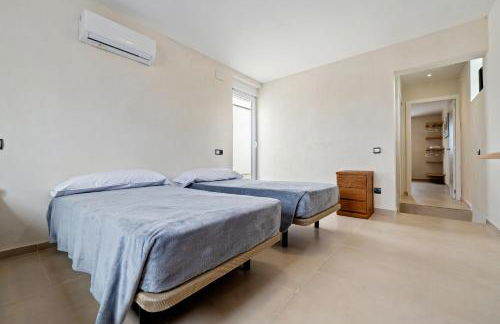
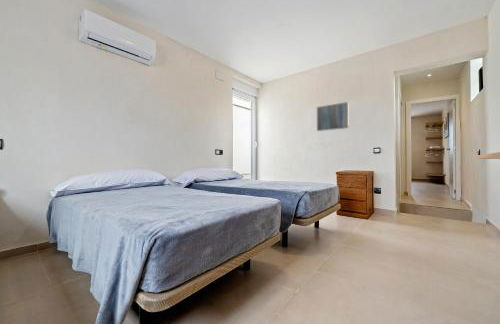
+ wall art [316,101,350,132]
